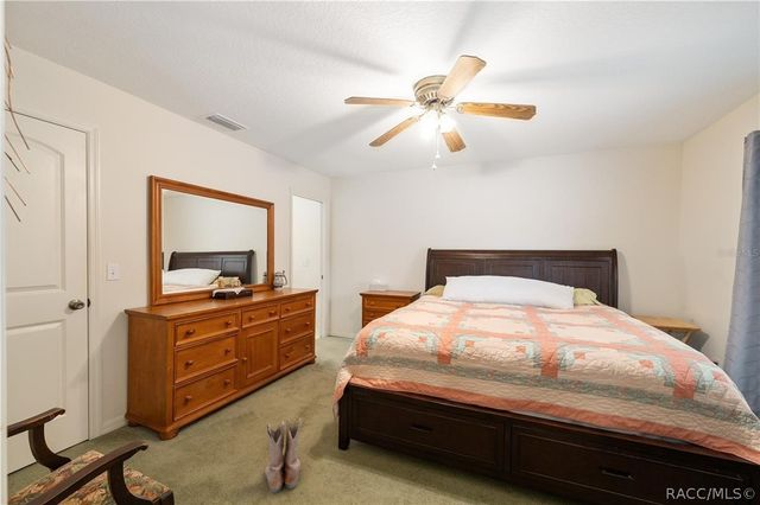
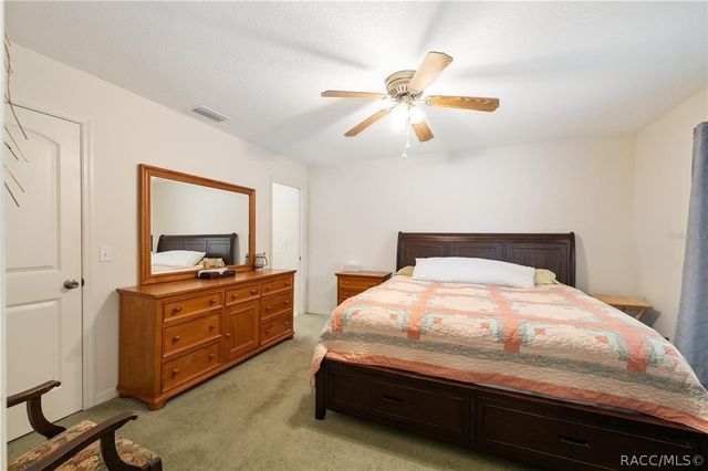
- boots [264,417,304,494]
